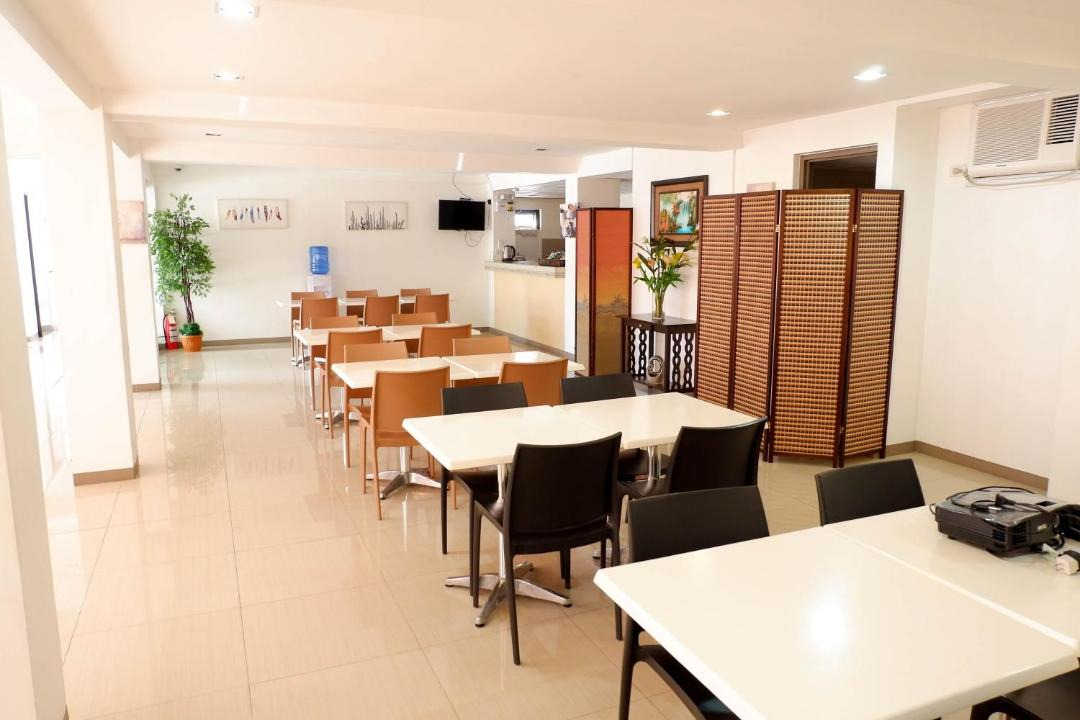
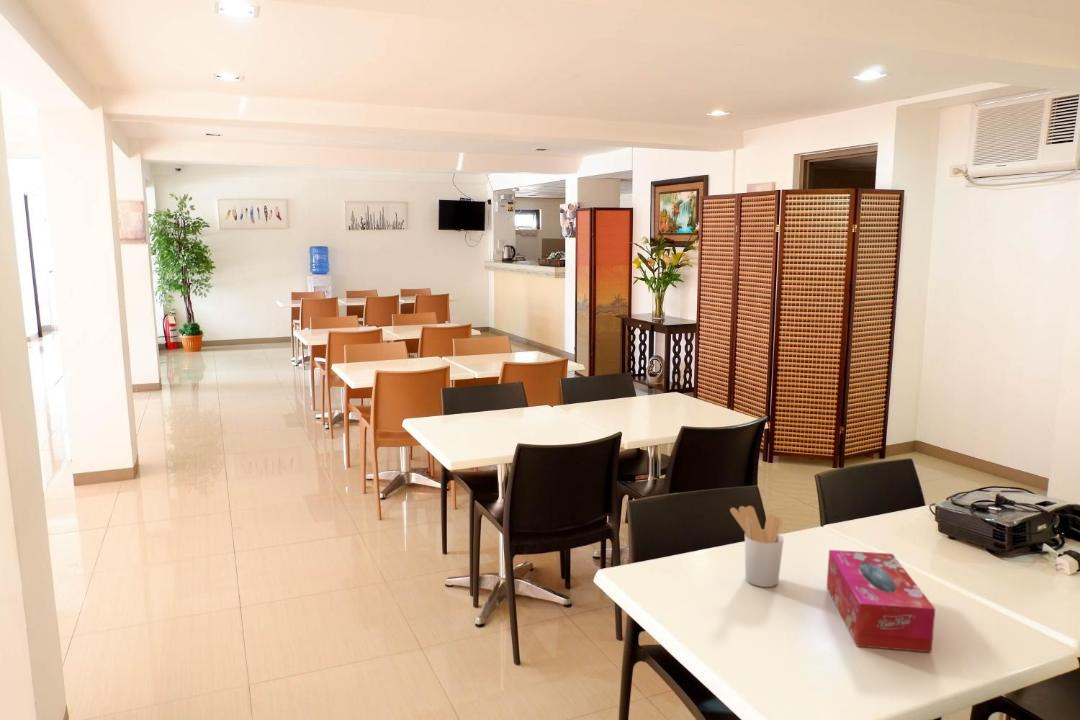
+ tissue box [826,549,936,653]
+ utensil holder [729,505,785,588]
